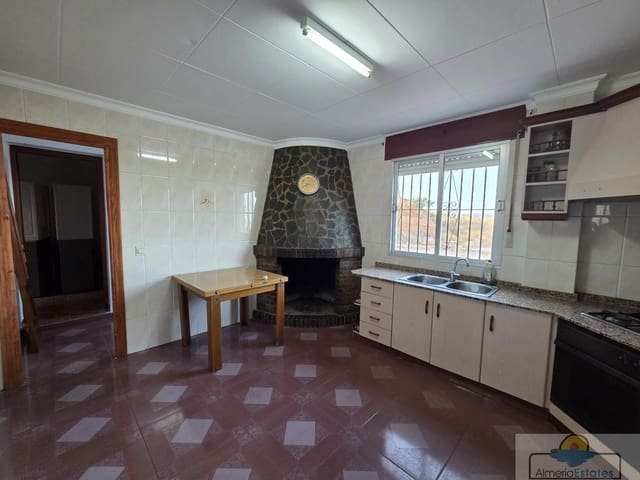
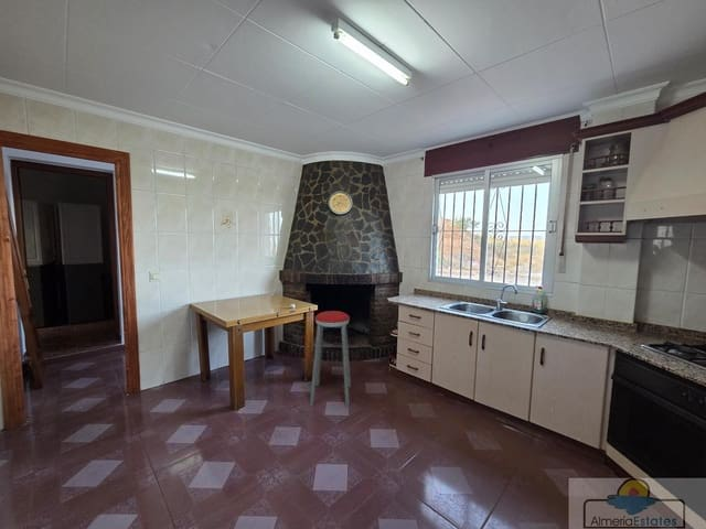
+ music stool [309,310,352,408]
